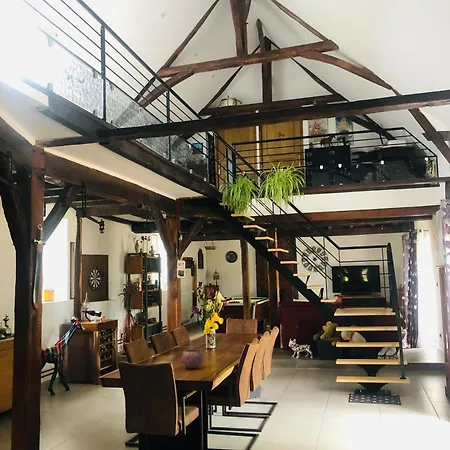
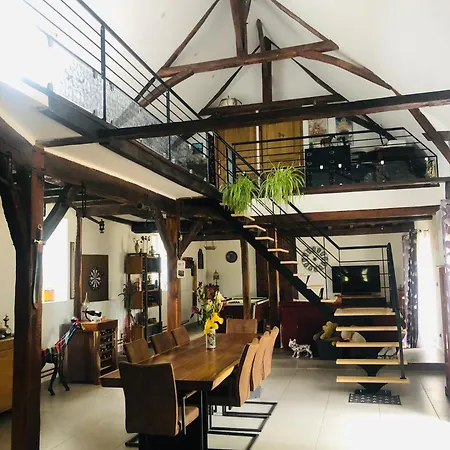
- bowl [180,348,204,370]
